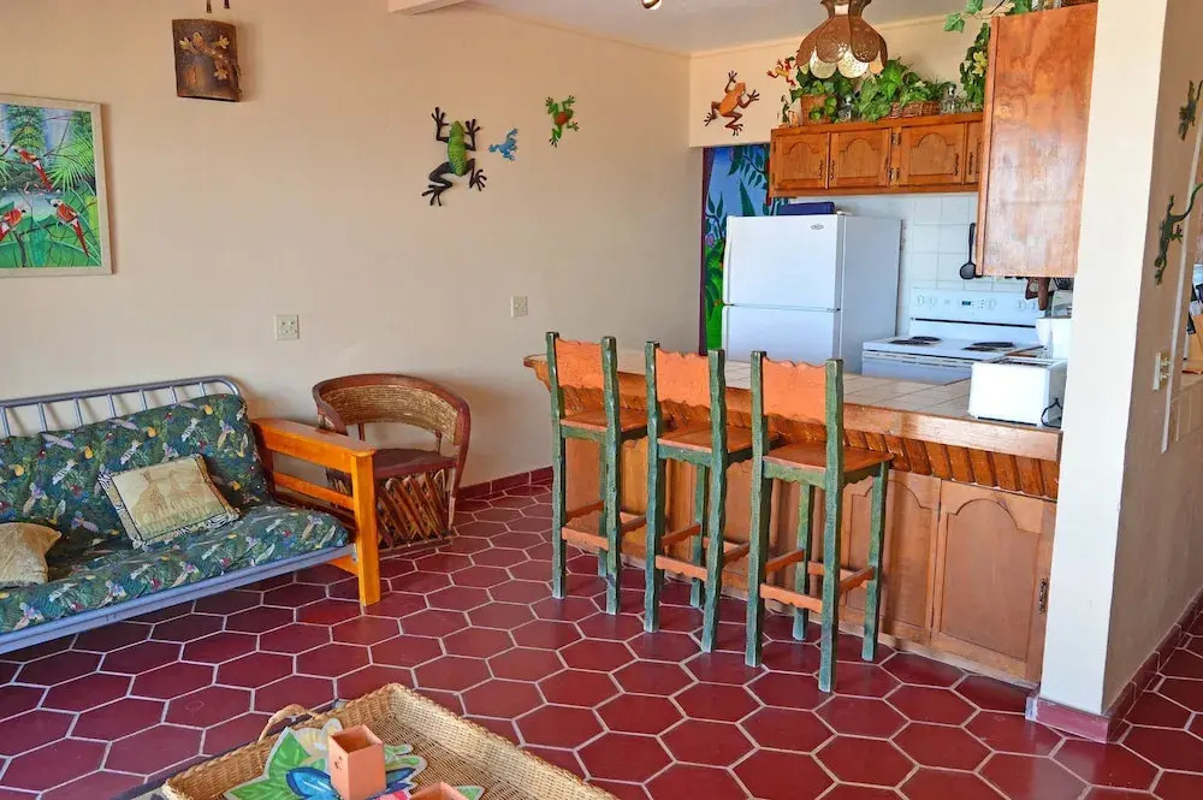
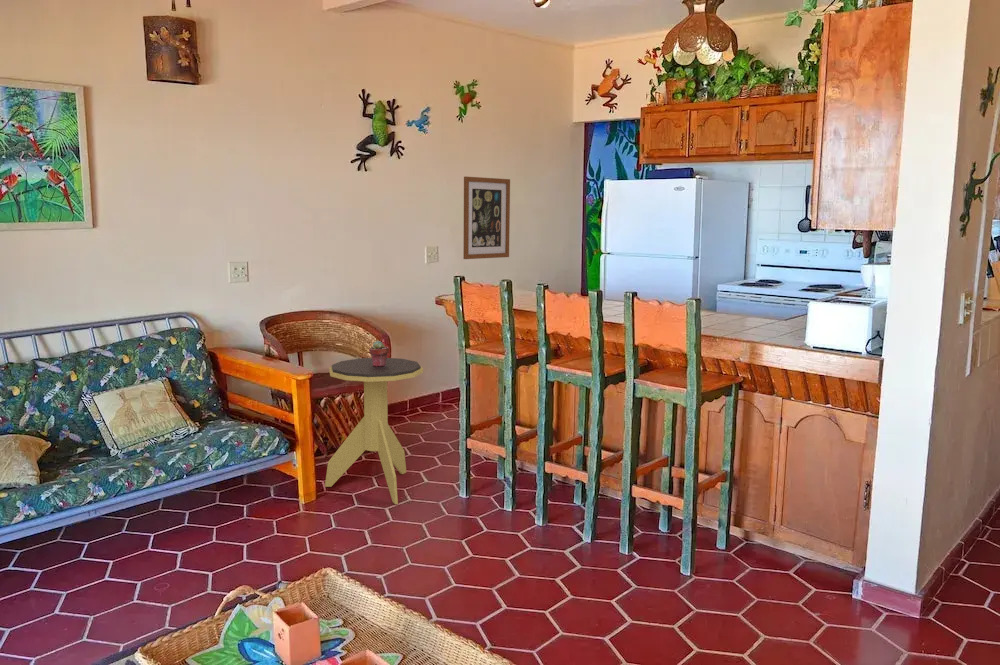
+ side table [324,357,424,505]
+ potted succulent [368,340,390,367]
+ wall art [462,176,511,260]
